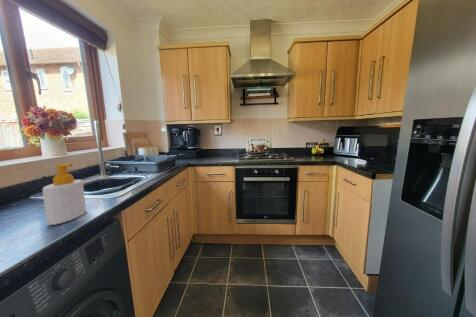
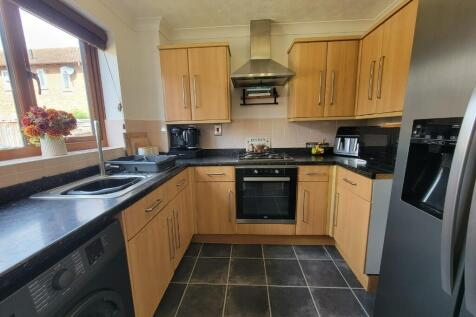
- soap bottle [41,163,87,226]
